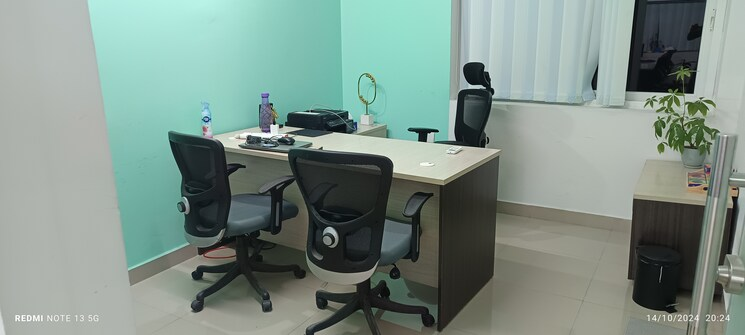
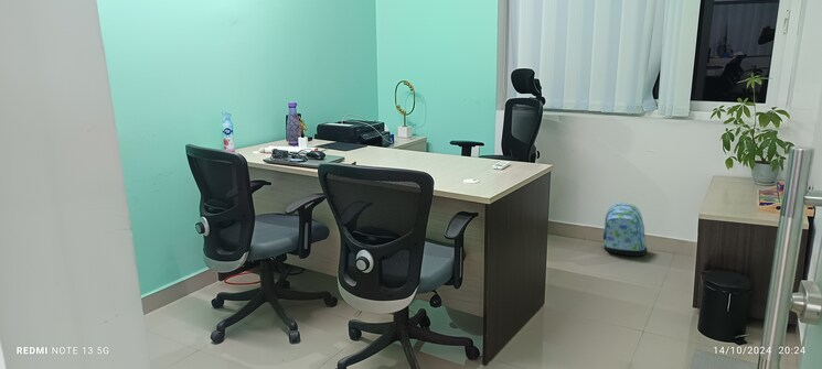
+ backpack [601,202,649,257]
